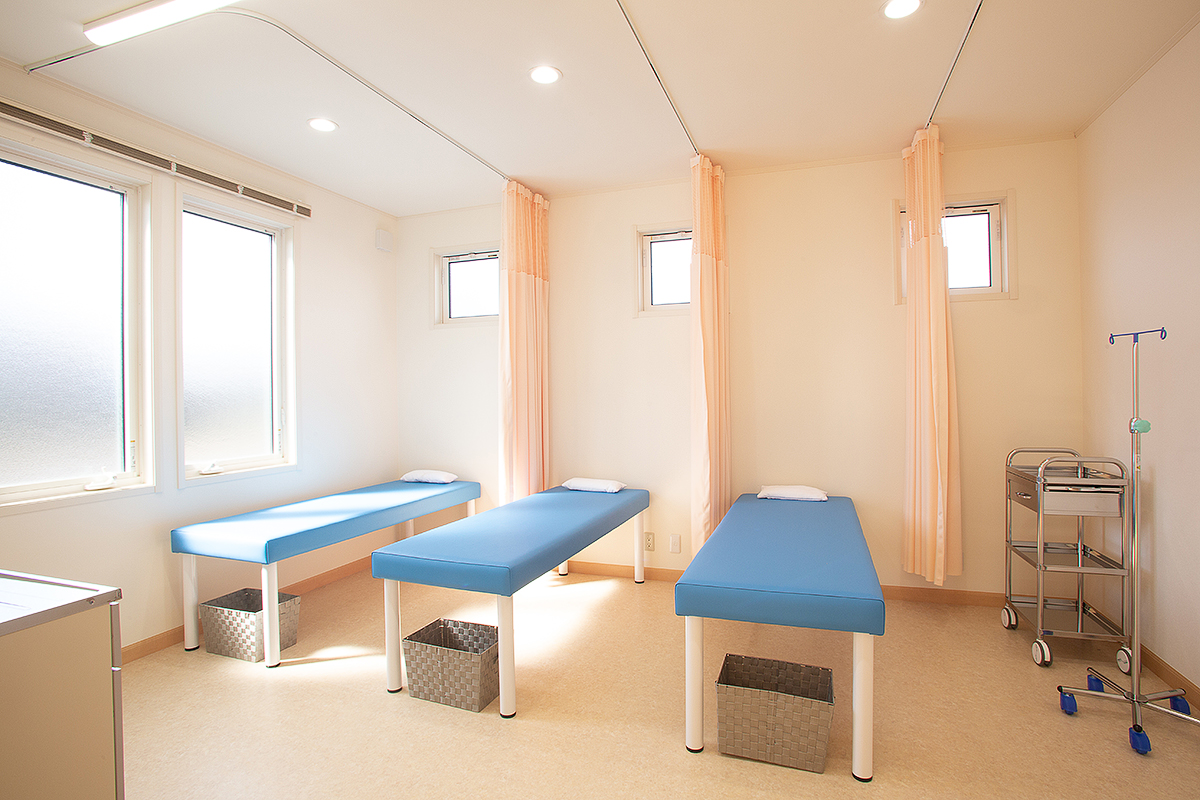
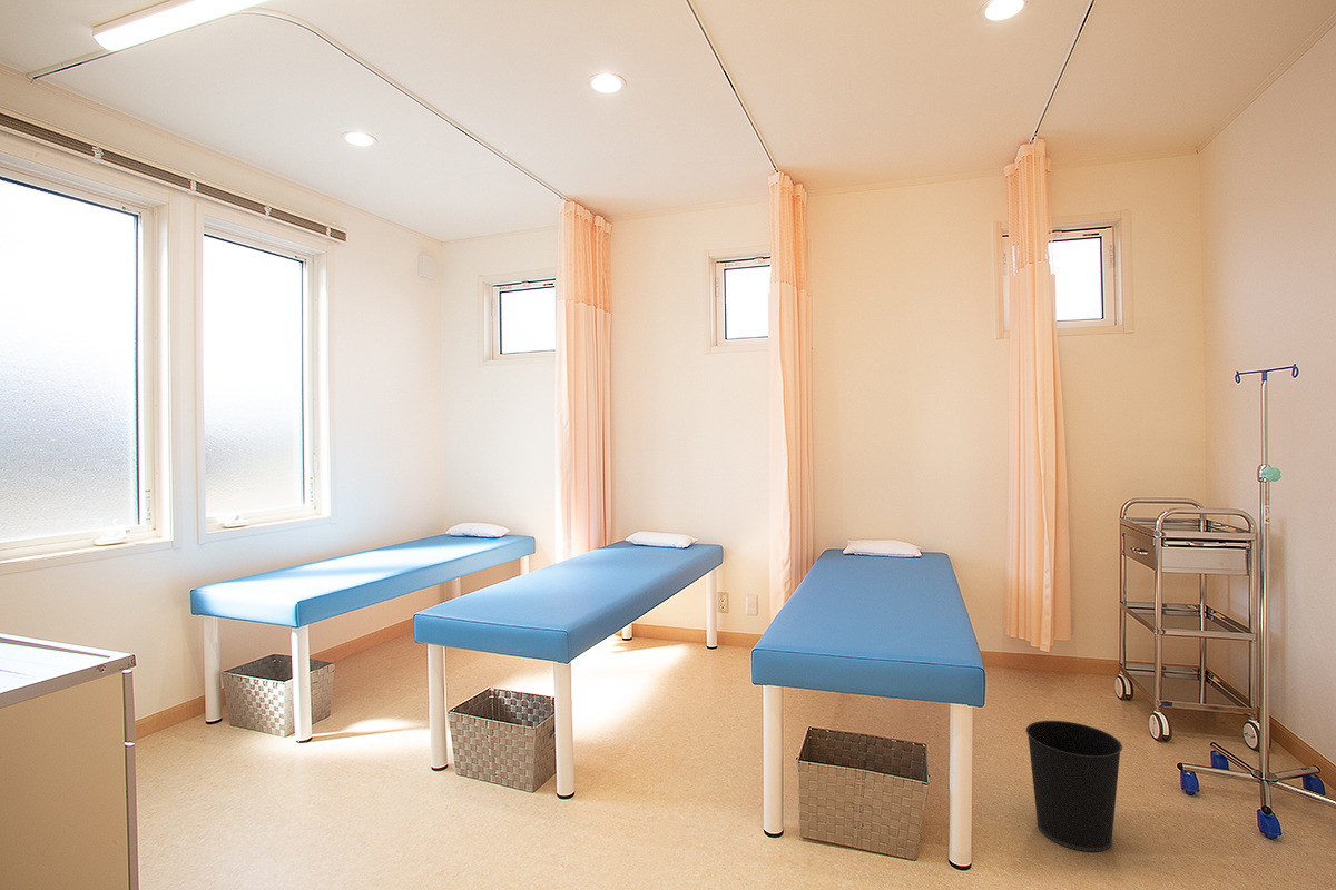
+ wastebasket [1025,720,1123,852]
